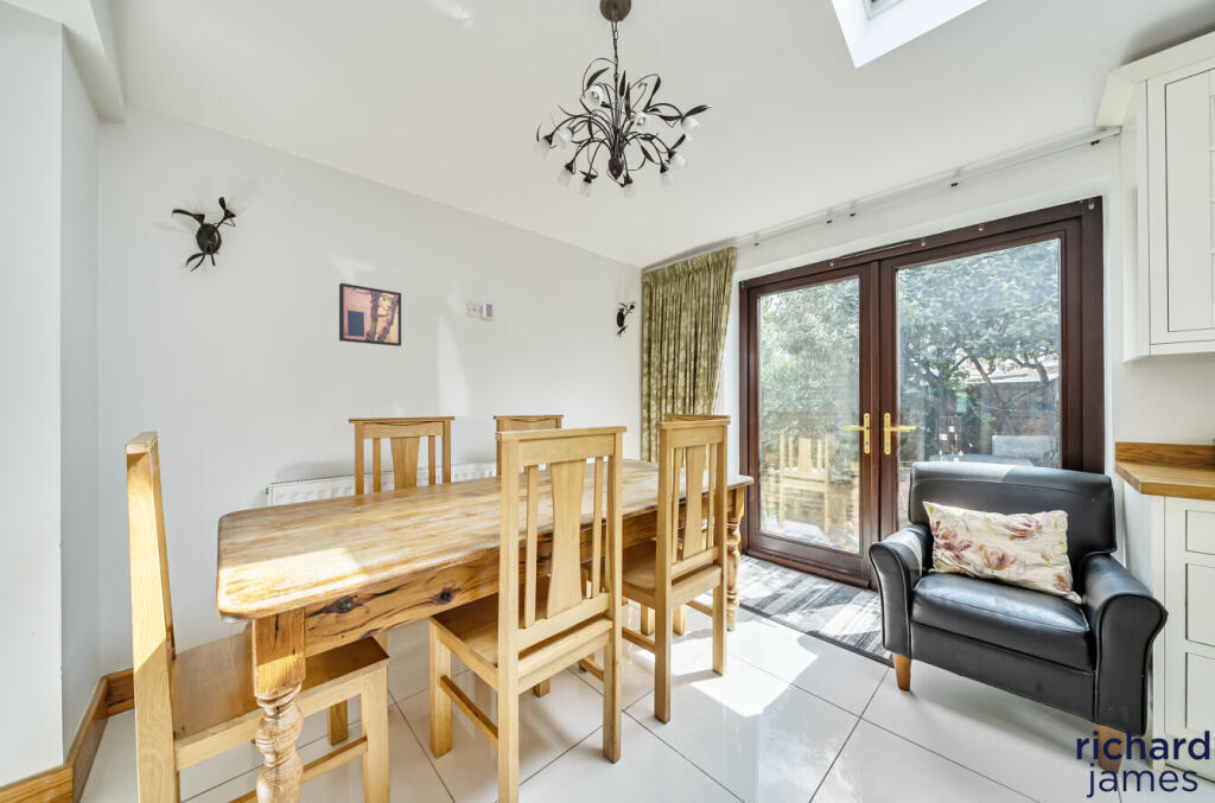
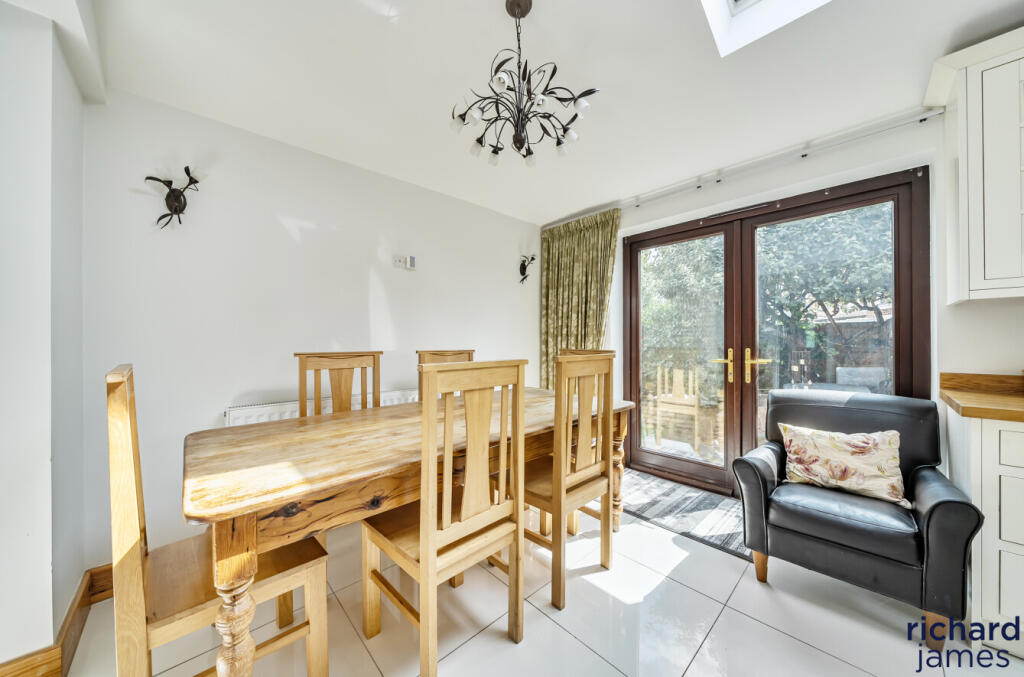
- wall art [338,282,402,348]
